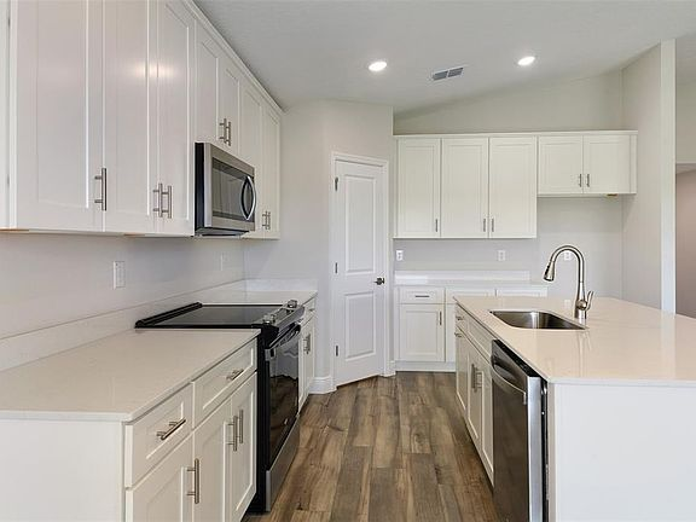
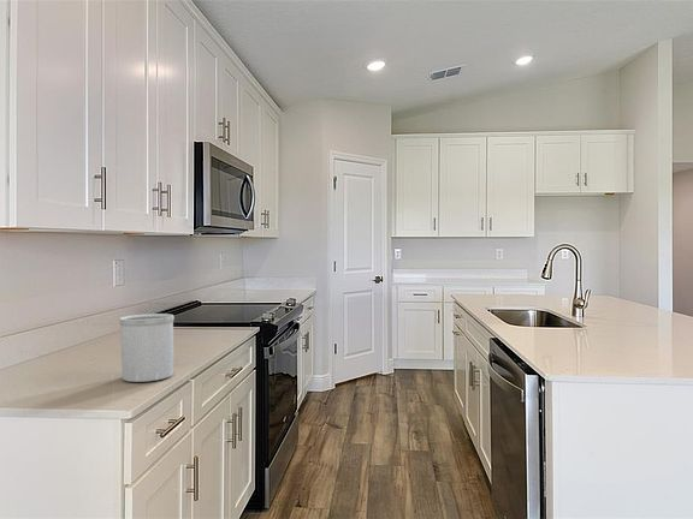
+ utensil holder [118,312,176,383]
